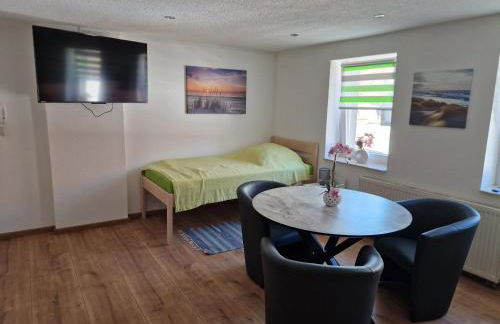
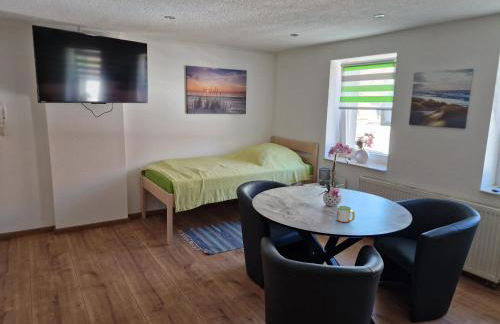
+ mug [336,205,356,223]
